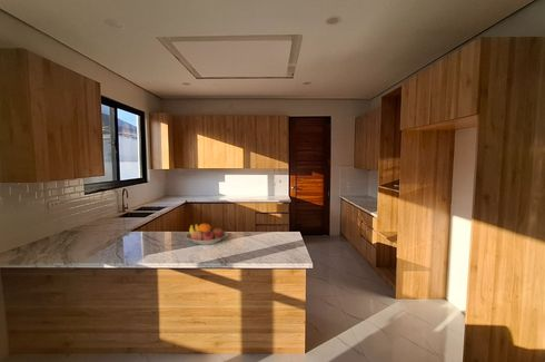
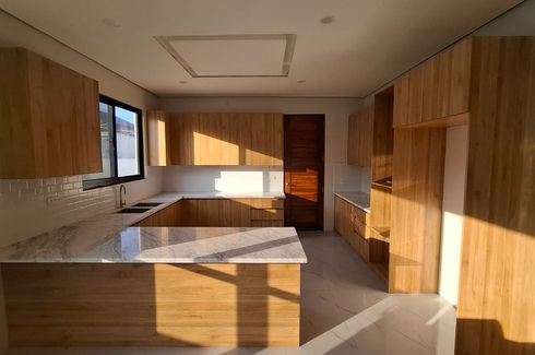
- fruit bowl [185,223,229,246]
